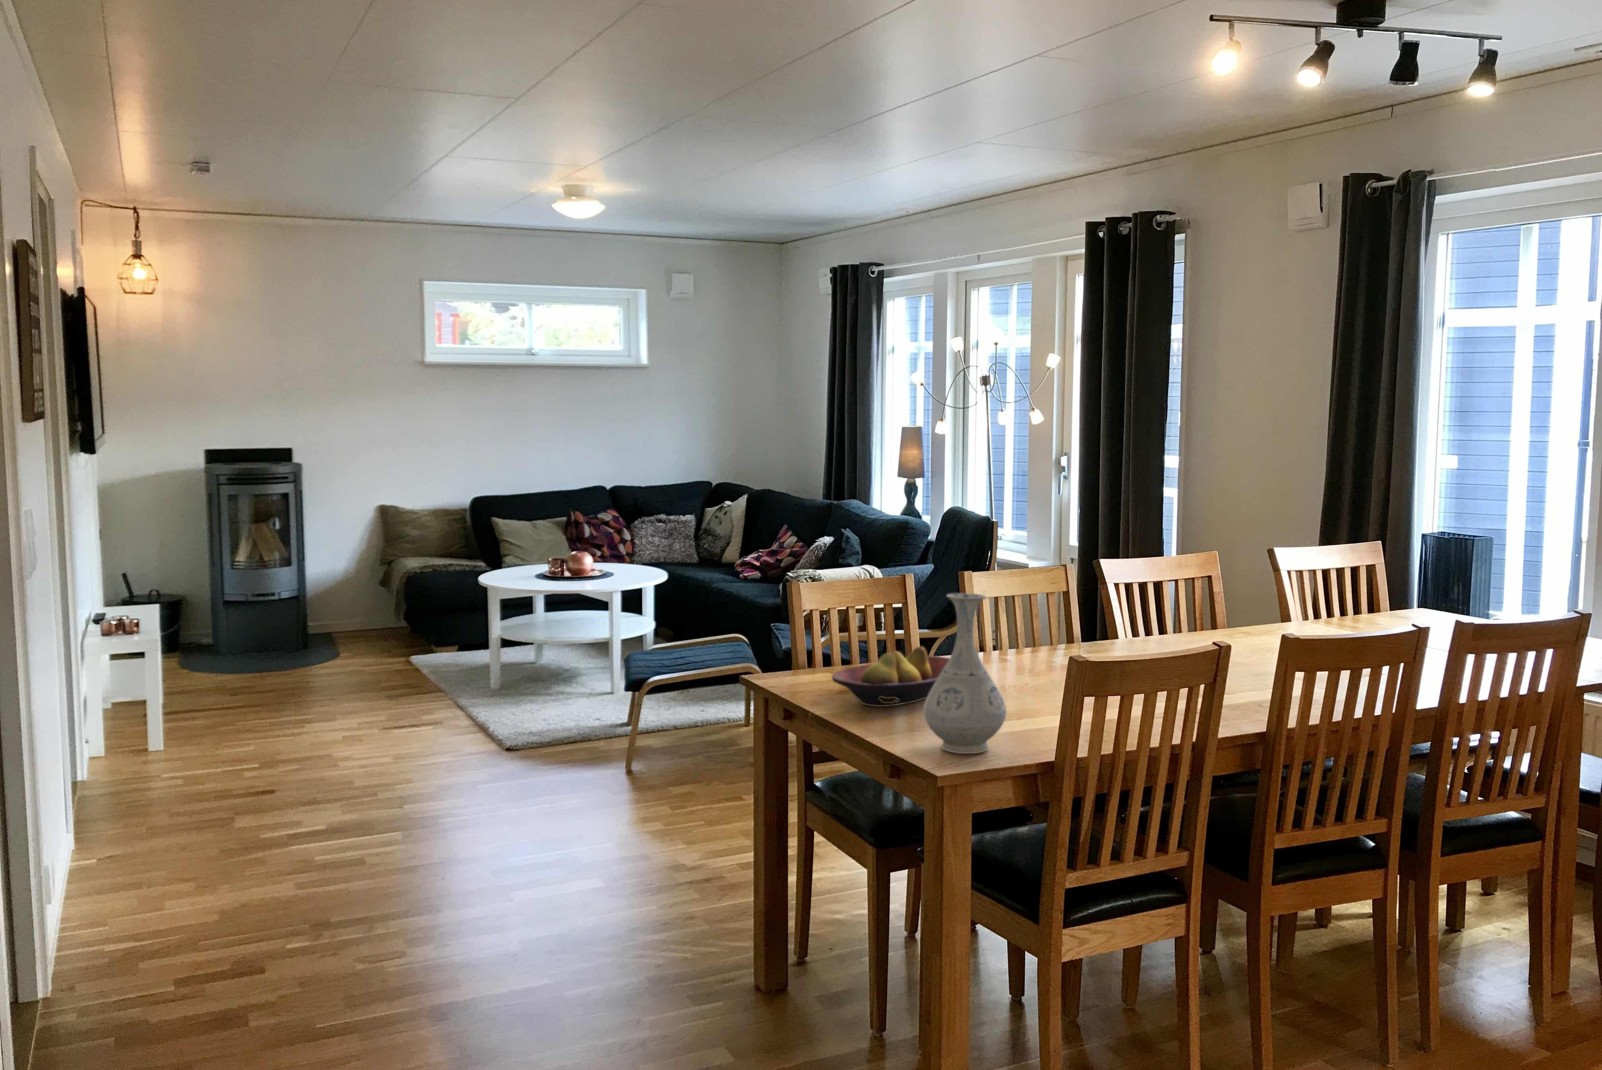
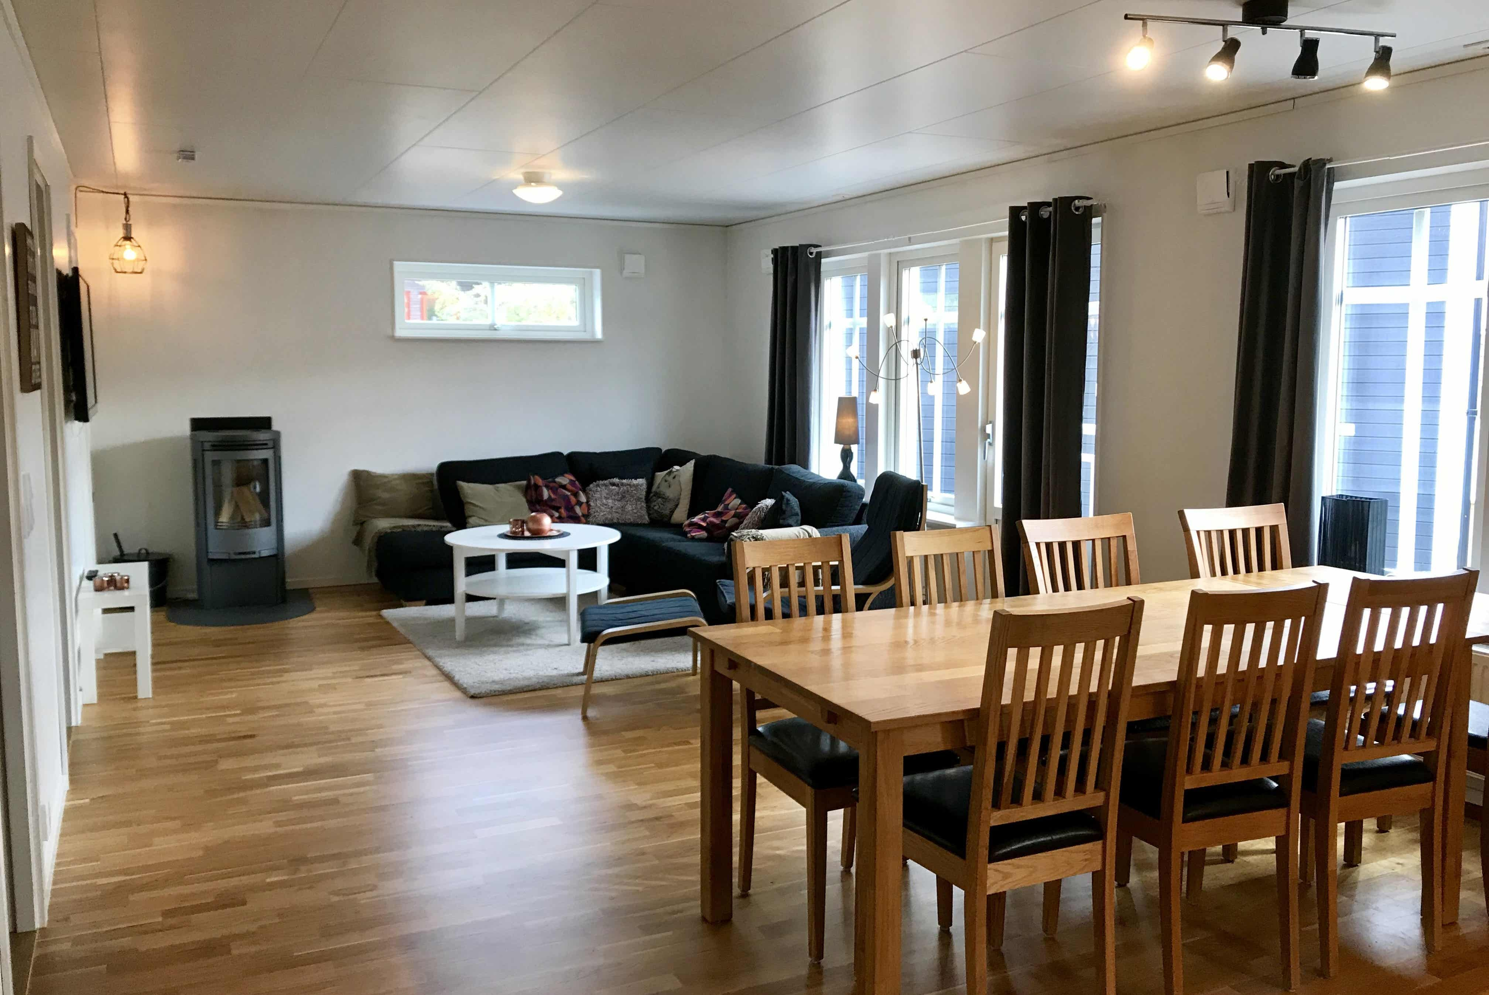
- fruit bowl [831,646,951,707]
- vase [923,594,1007,754]
